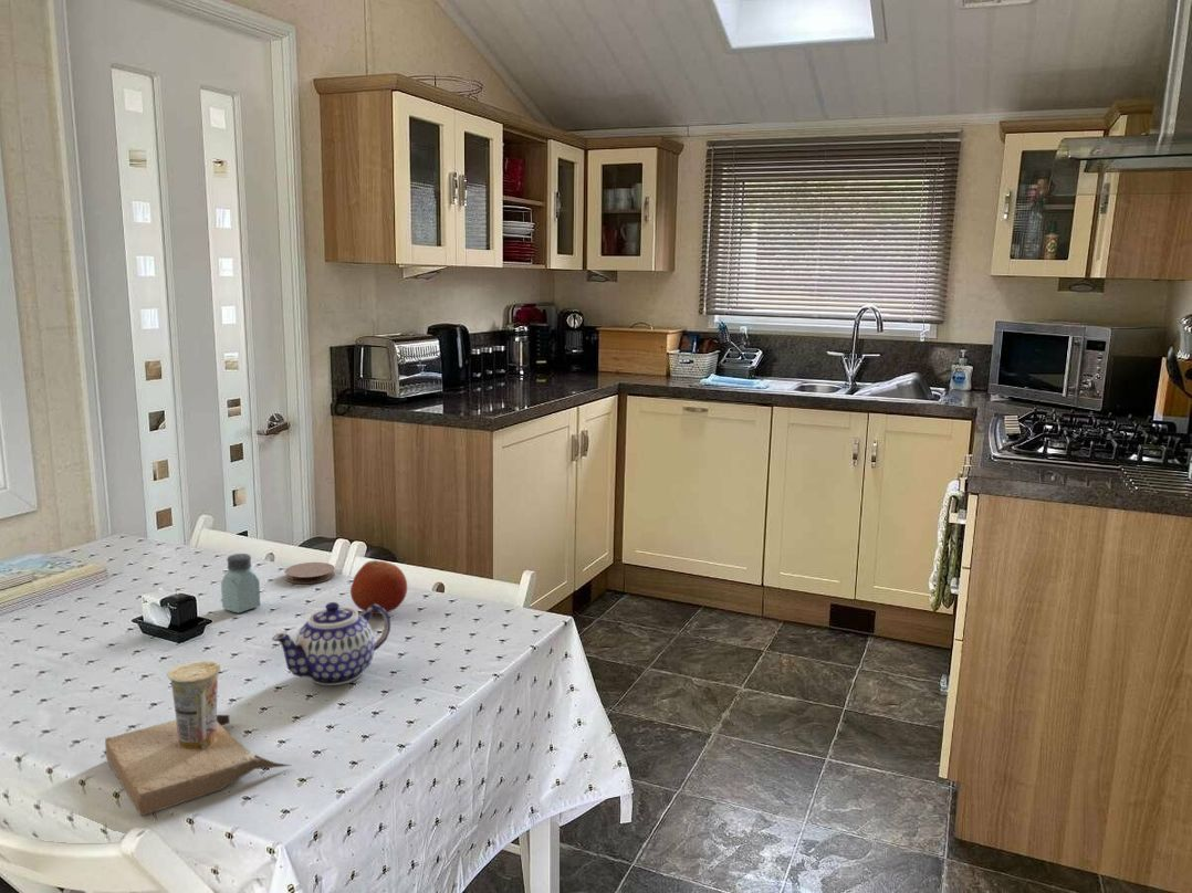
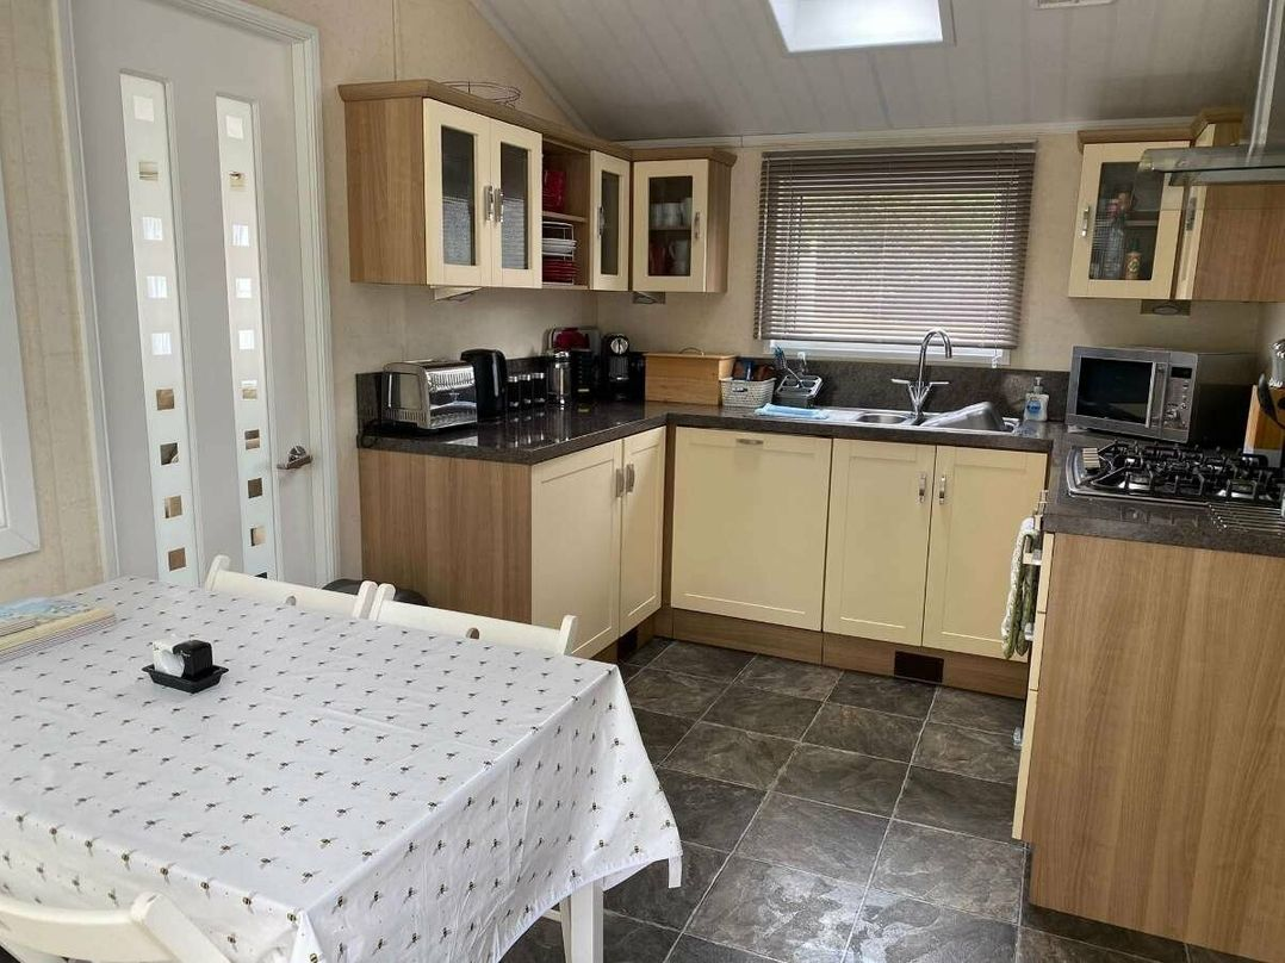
- cup [104,660,292,817]
- saltshaker [220,553,261,614]
- teapot [271,601,391,686]
- coaster [284,561,336,585]
- fruit [349,559,408,616]
